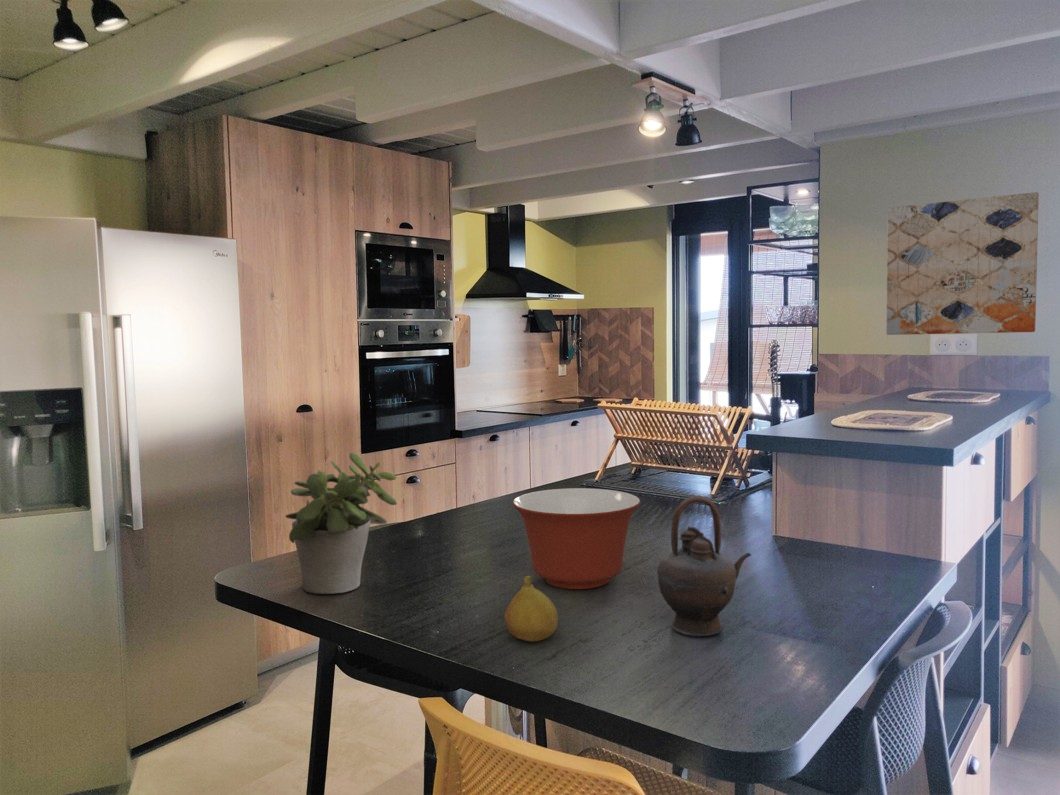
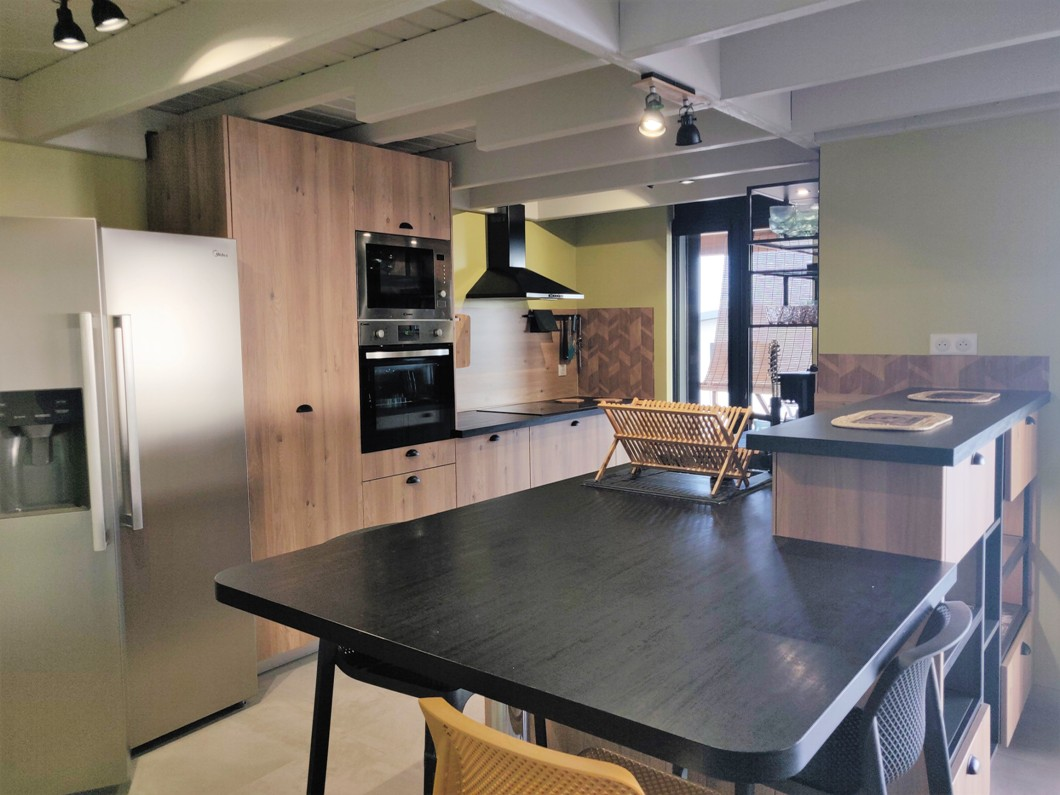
- wall art [885,191,1040,336]
- mixing bowl [512,487,641,590]
- potted plant [285,452,398,595]
- teapot [656,495,752,637]
- fruit [504,575,559,643]
